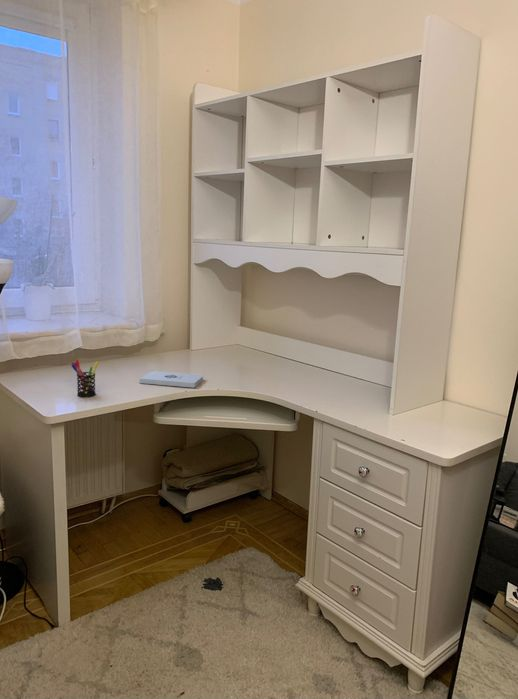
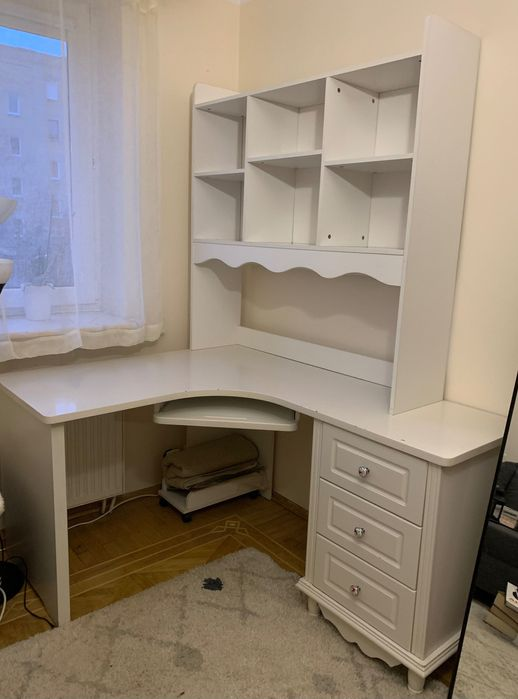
- pen holder [70,359,99,398]
- notepad [139,370,204,389]
